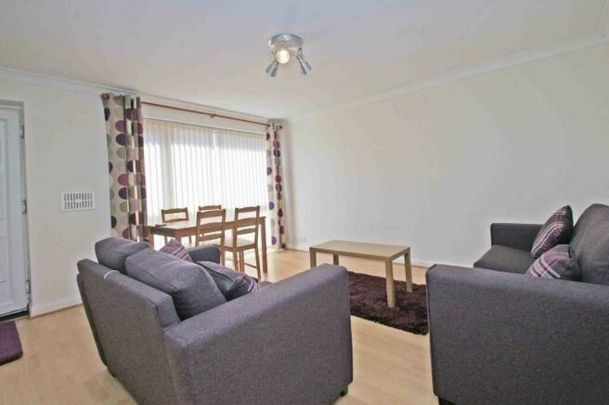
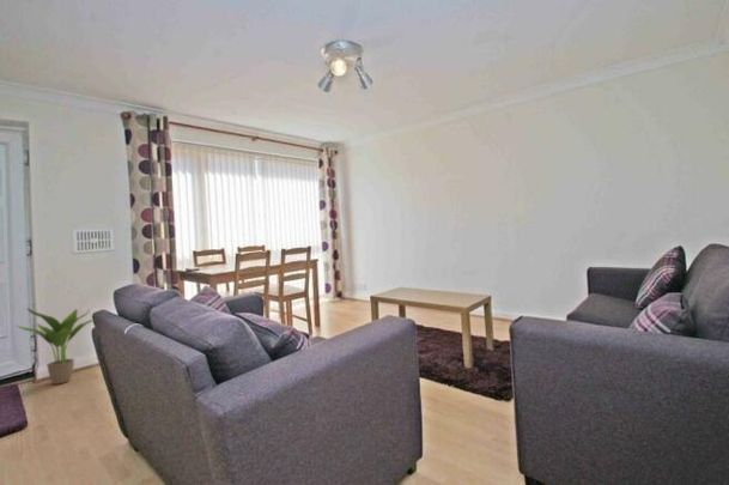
+ potted plant [16,307,93,386]
